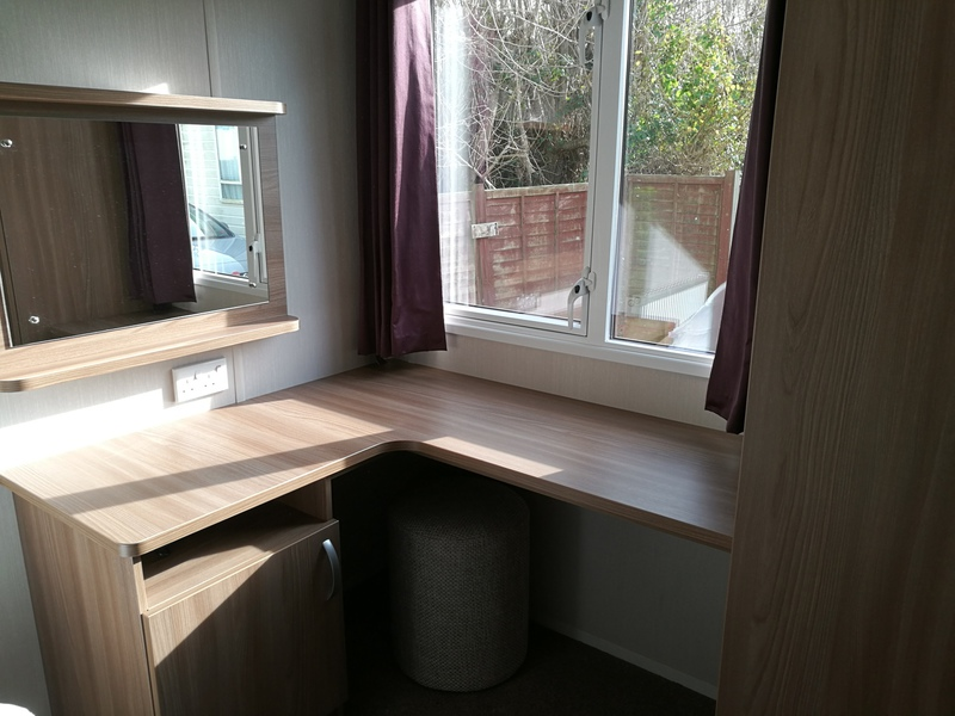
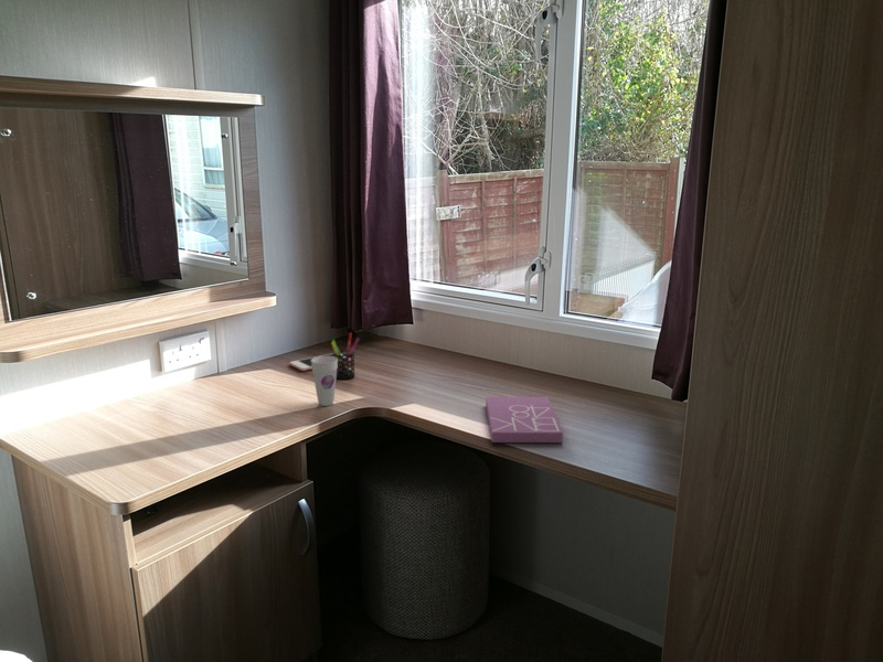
+ cell phone [288,352,351,372]
+ book [485,396,564,444]
+ pen holder [330,332,361,381]
+ cup [311,355,339,407]
